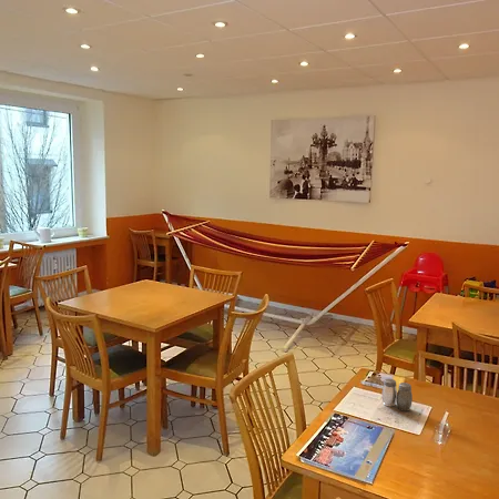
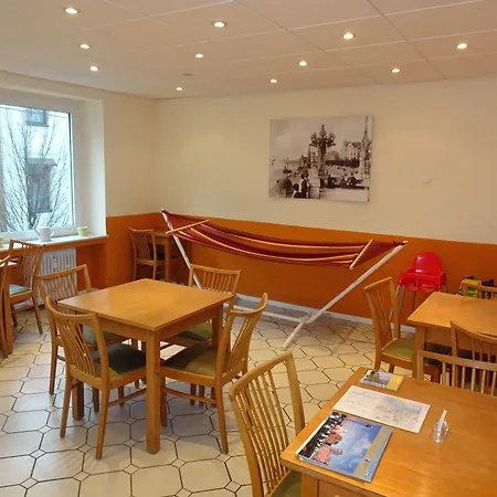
- salt and pepper shaker [381,378,414,411]
